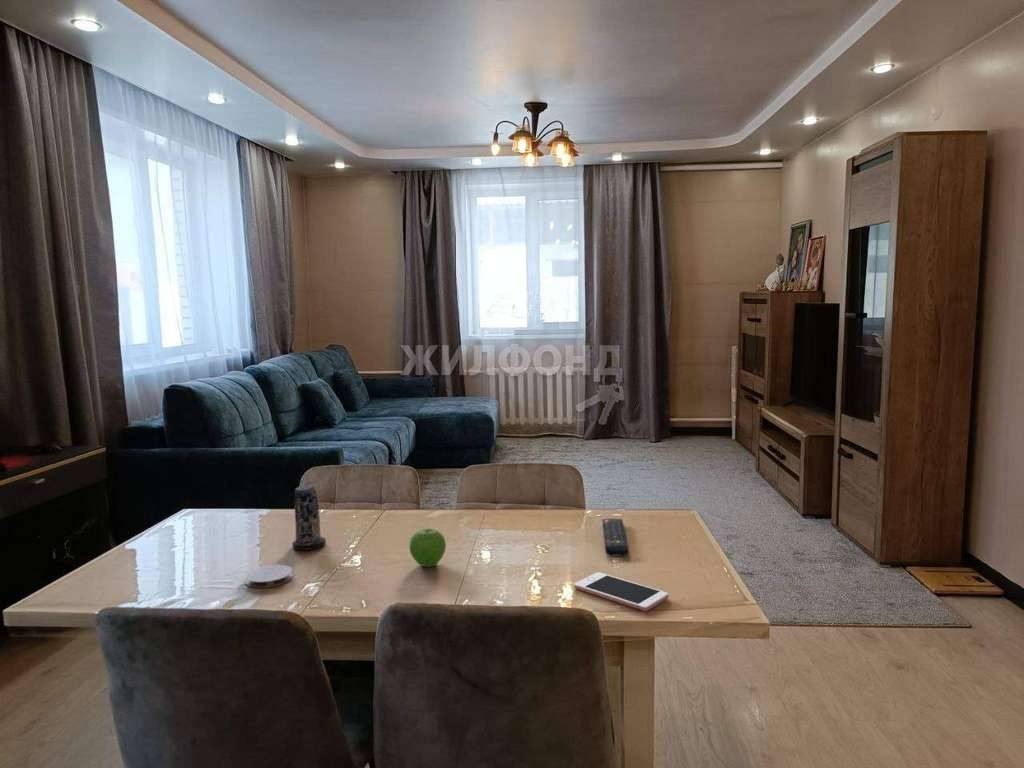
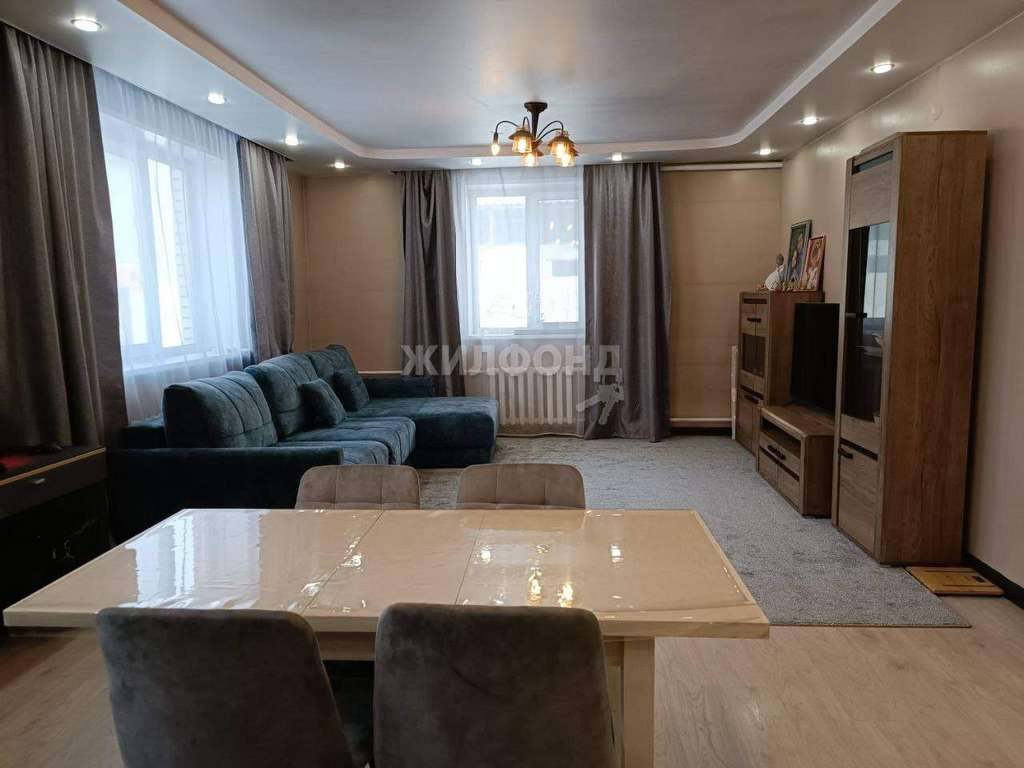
- coaster [244,564,294,589]
- fruit [408,527,447,568]
- candle [291,484,327,551]
- cell phone [573,571,670,612]
- remote control [601,518,629,557]
